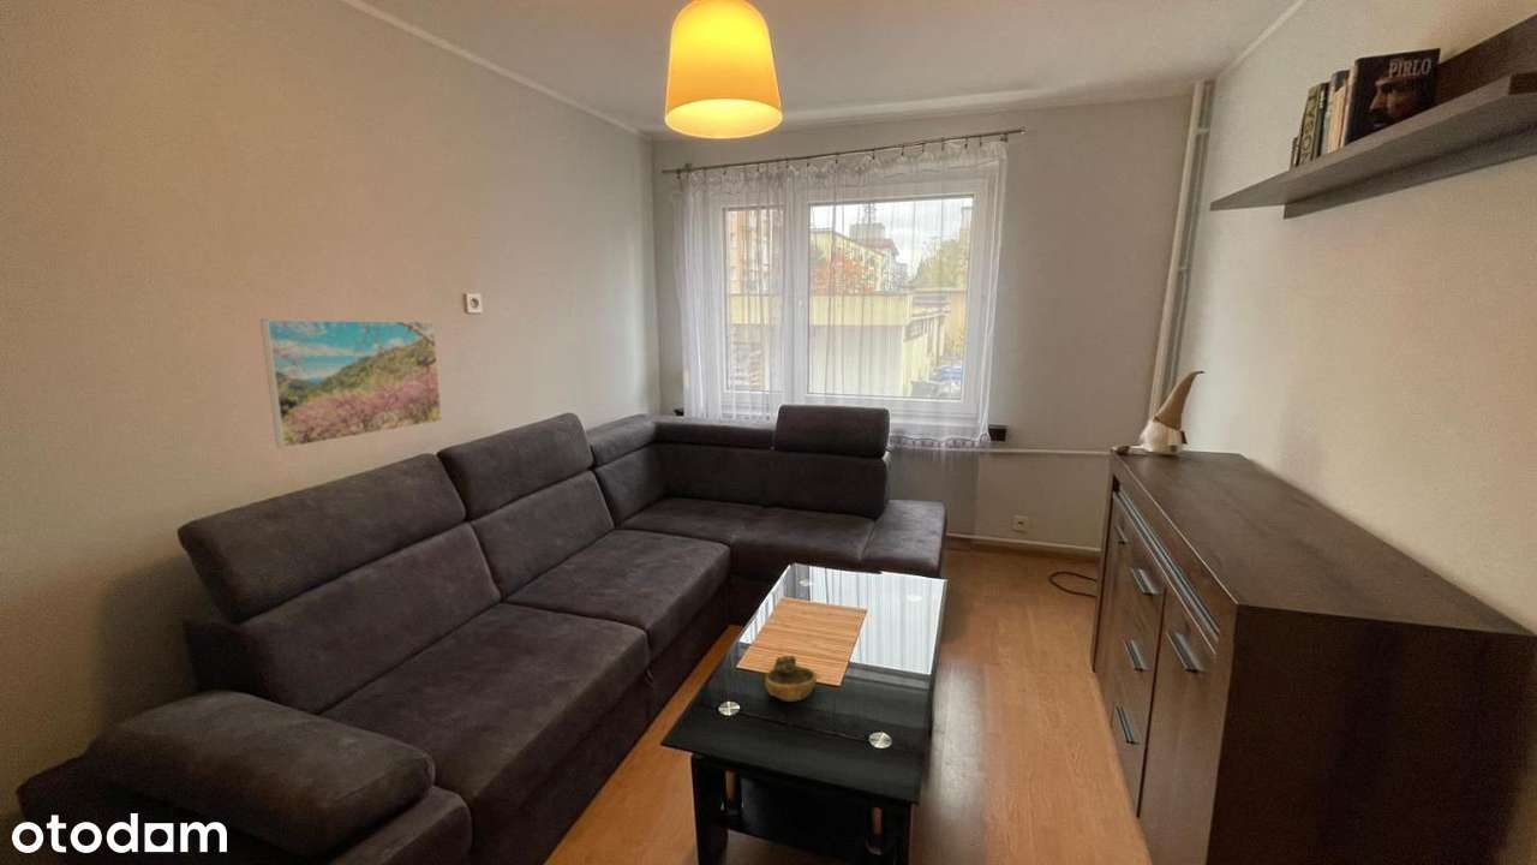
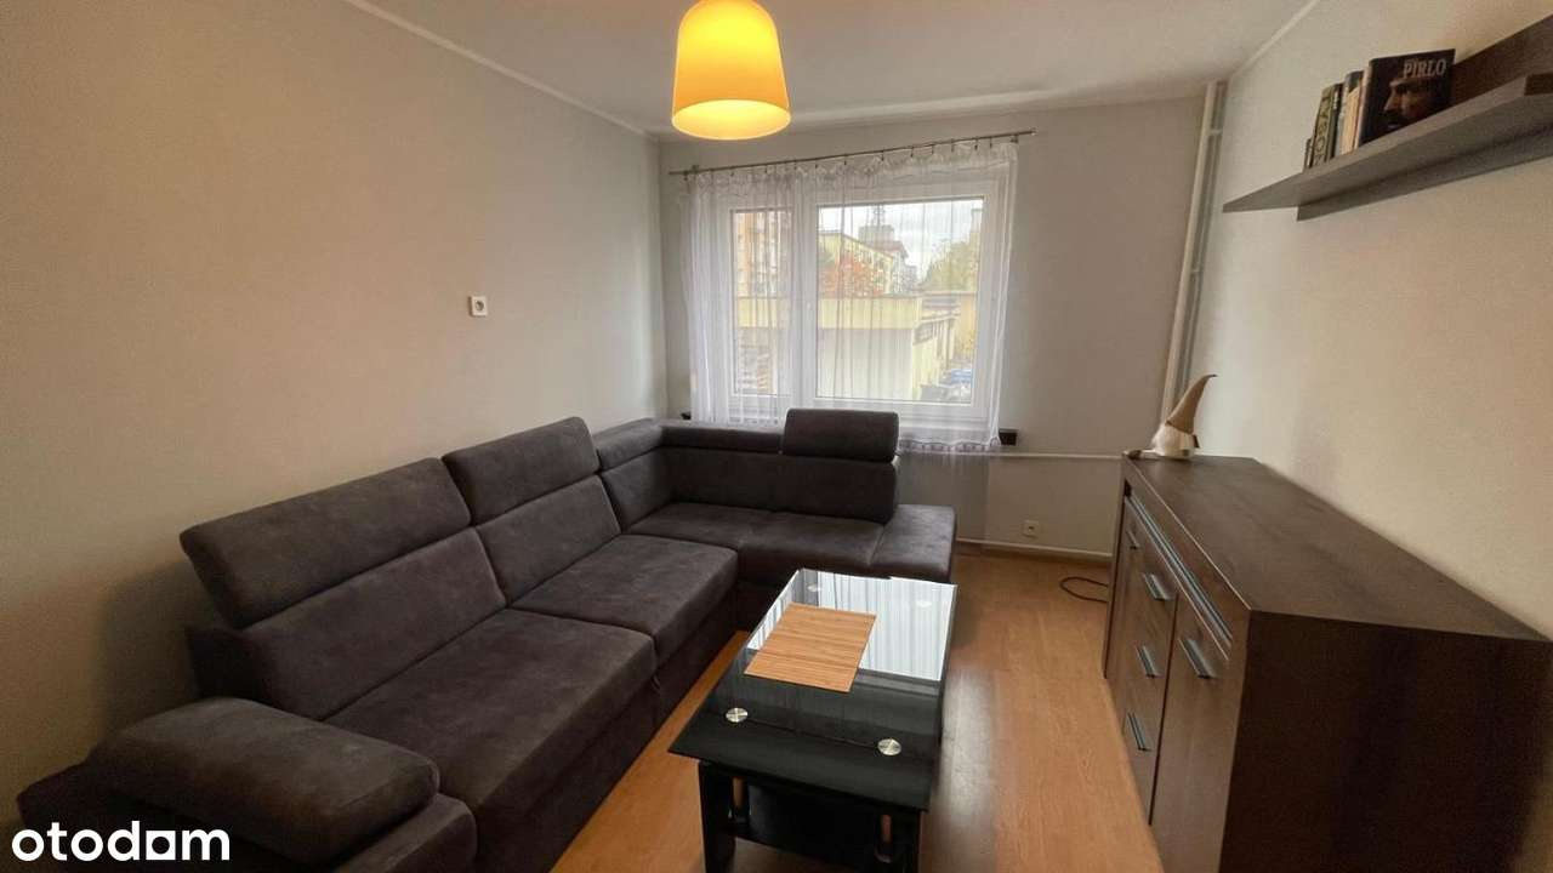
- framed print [259,318,443,449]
- decorative bowl [764,655,819,703]
